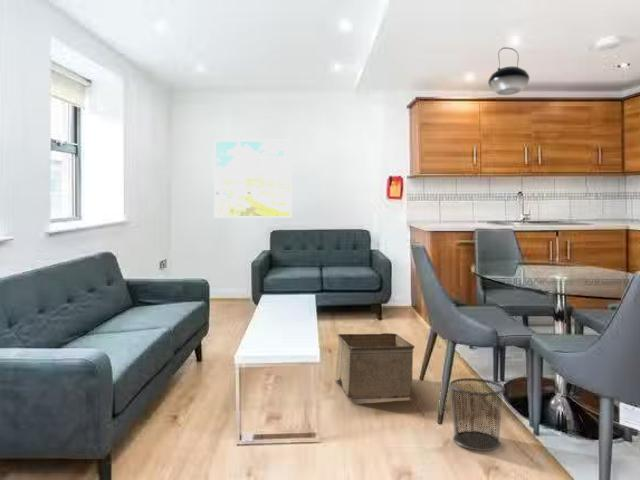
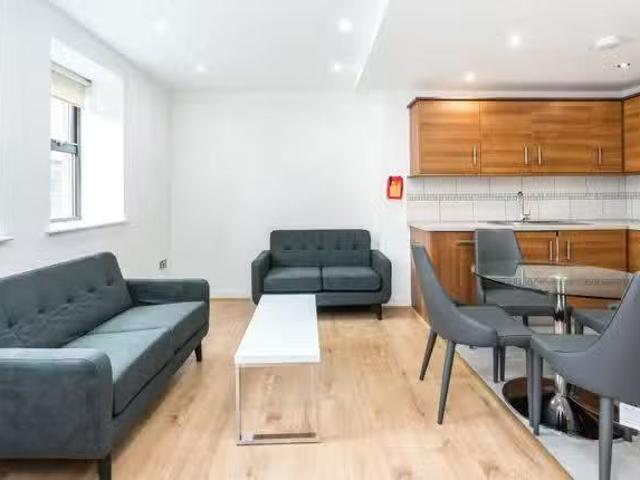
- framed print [213,139,293,219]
- pendant light [487,46,530,96]
- storage bin [334,332,416,401]
- waste bin [448,377,506,452]
